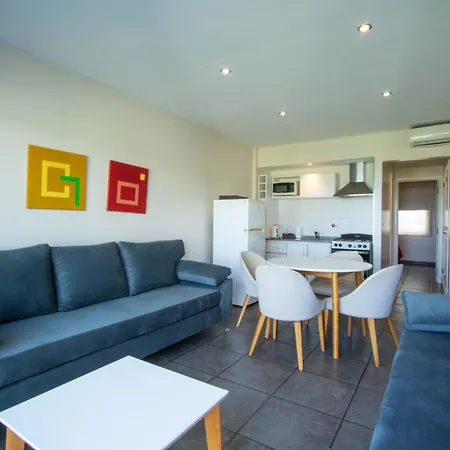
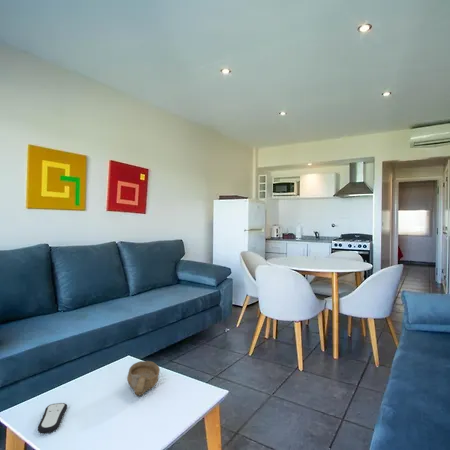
+ remote control [37,402,68,434]
+ bowl [126,360,161,396]
